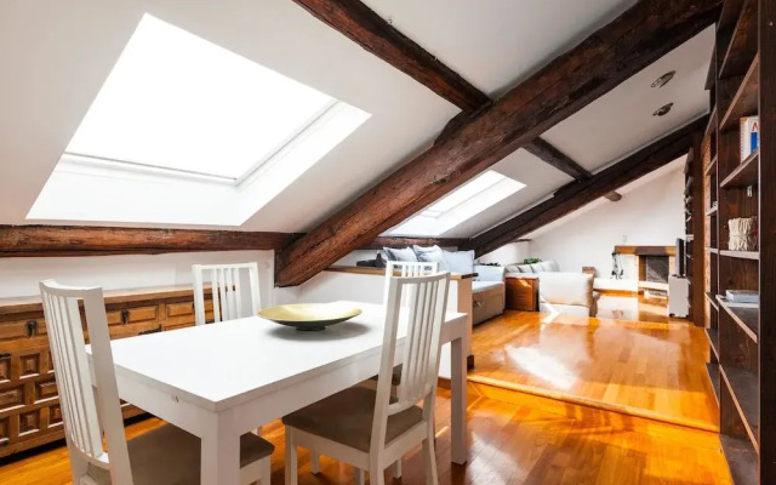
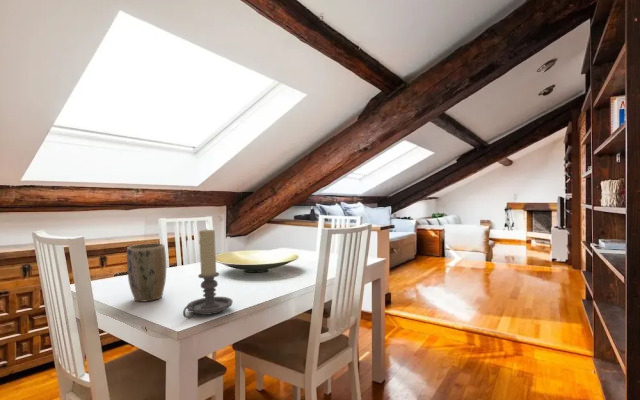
+ plant pot [126,242,167,303]
+ candle holder [182,229,234,319]
